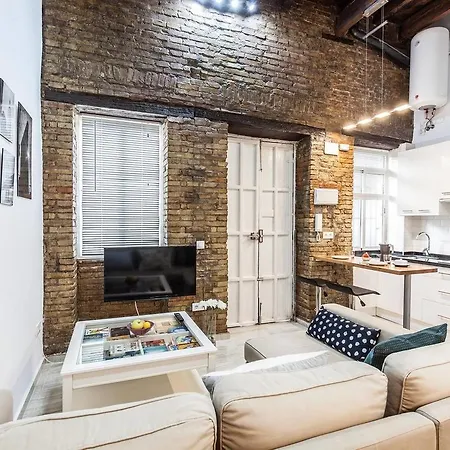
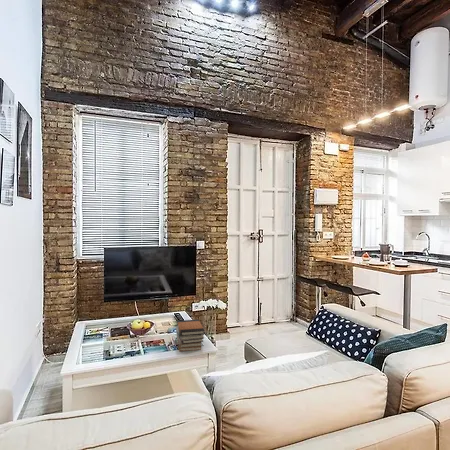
+ book stack [175,319,206,352]
